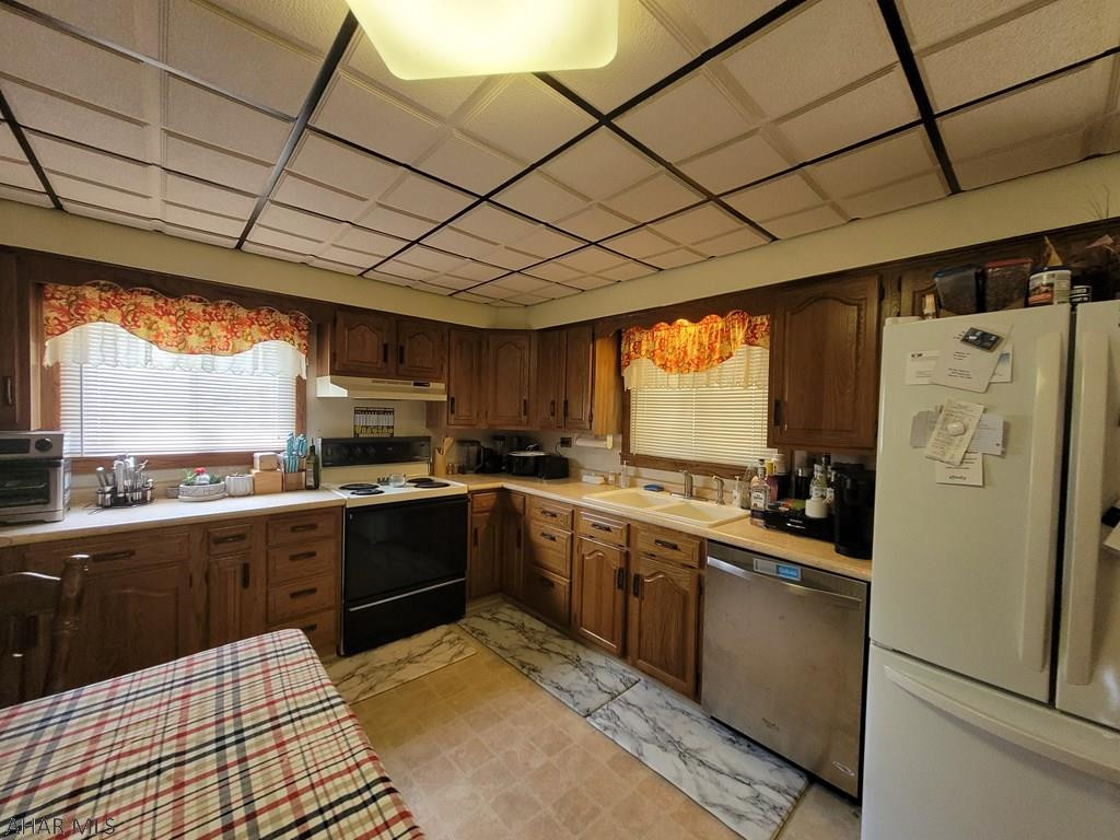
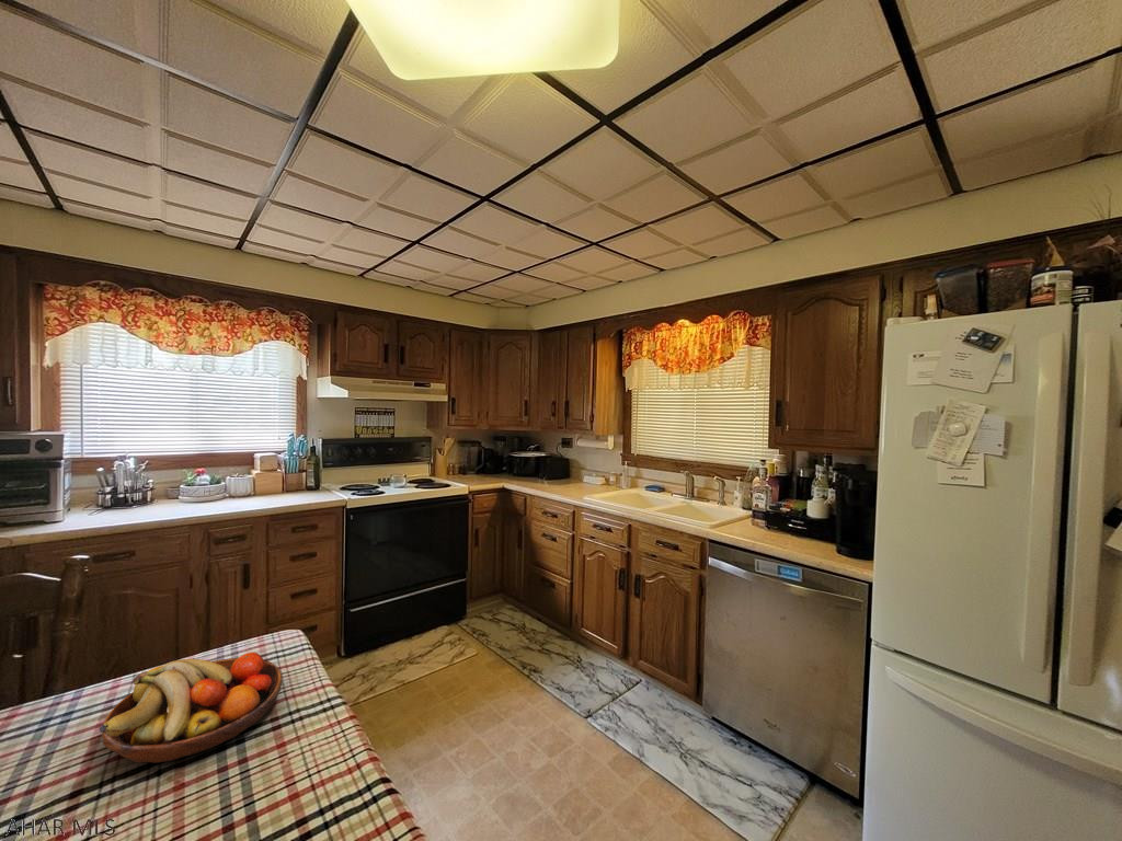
+ fruit bowl [99,652,283,764]
